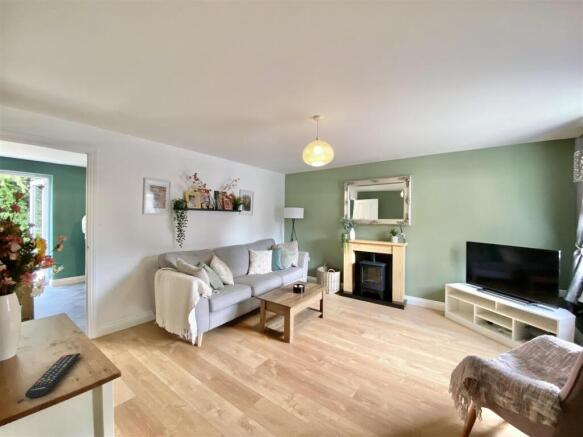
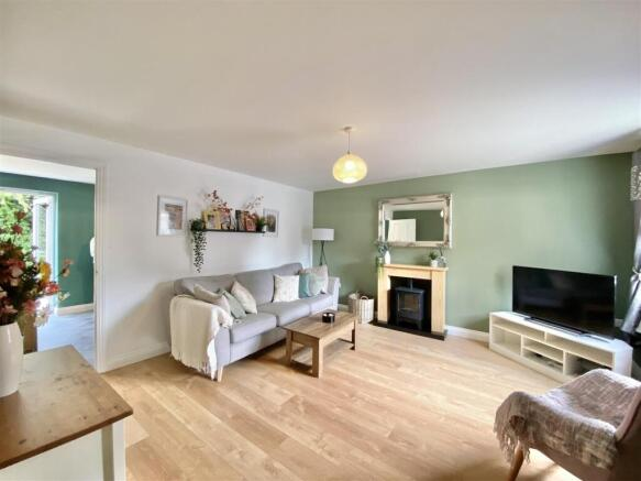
- remote control [24,352,82,399]
